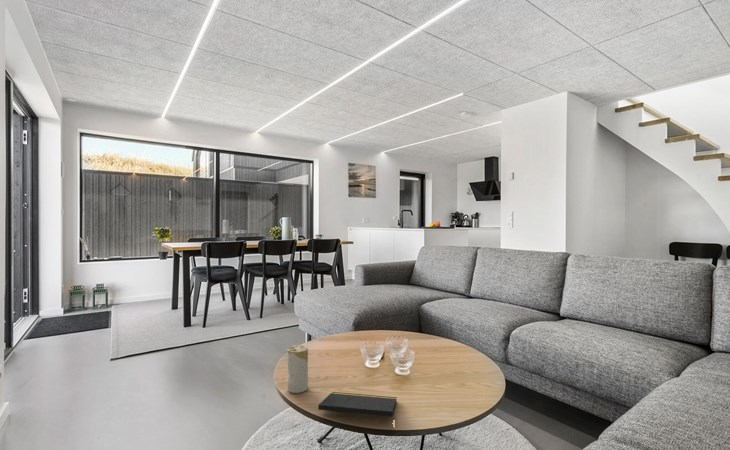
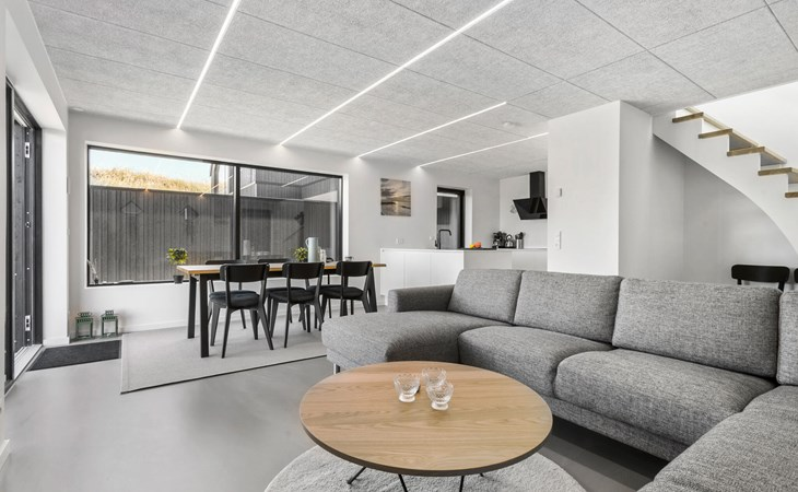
- notepad [317,391,398,419]
- candle [286,344,309,394]
